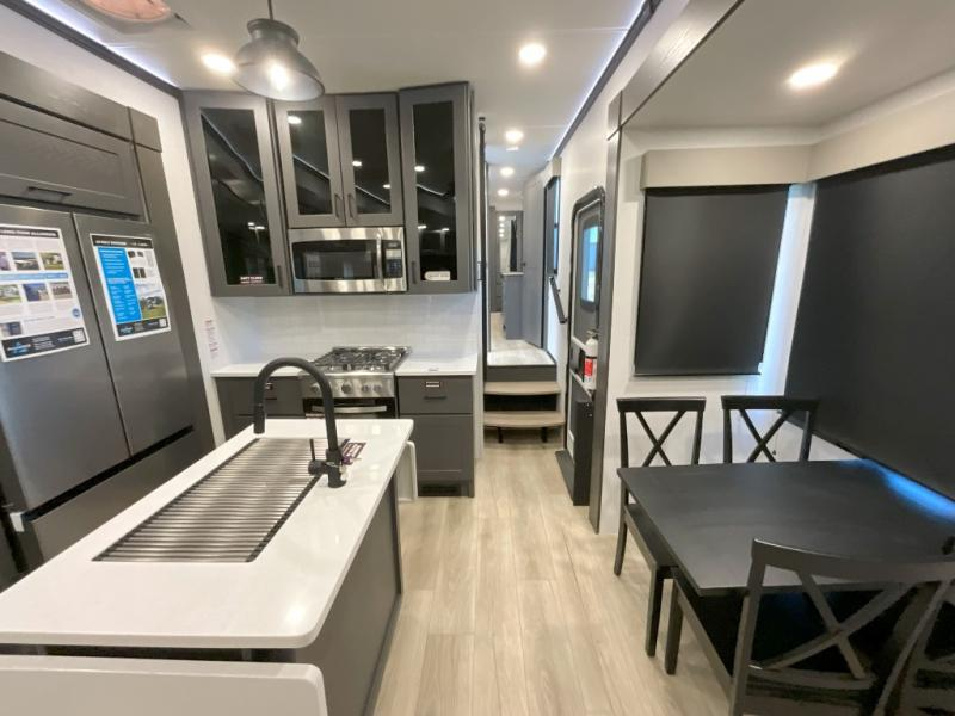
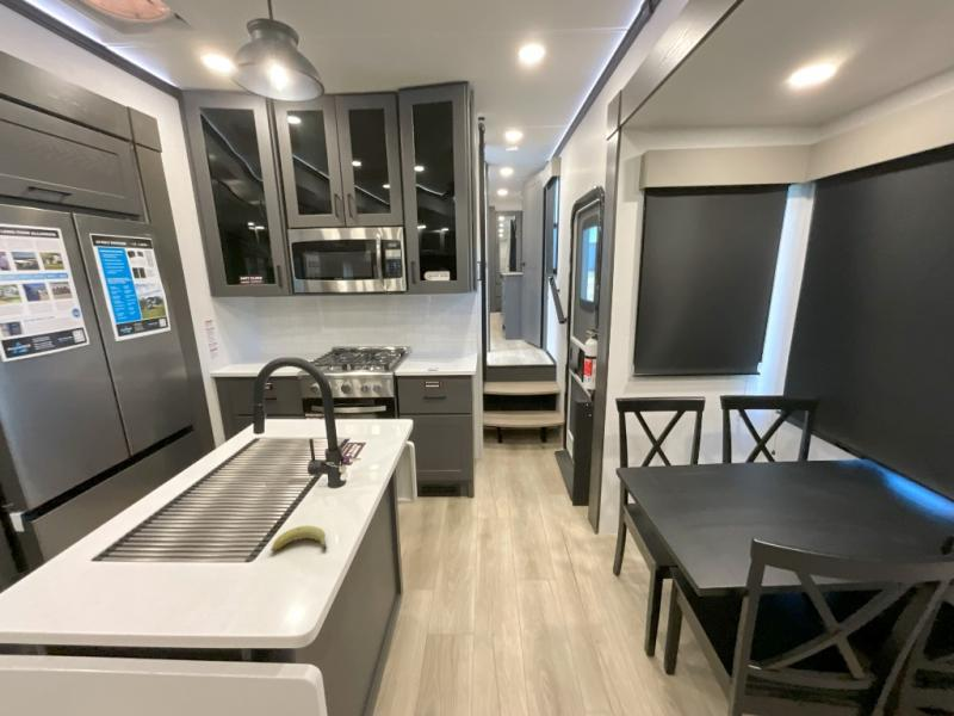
+ fruit [270,525,328,553]
